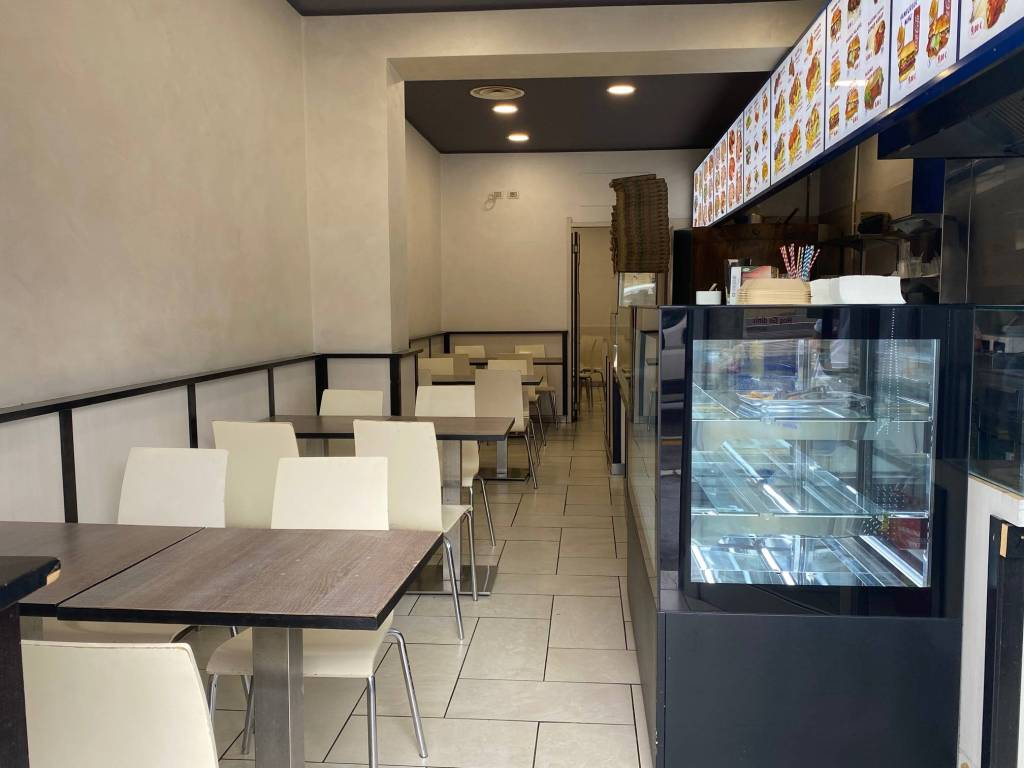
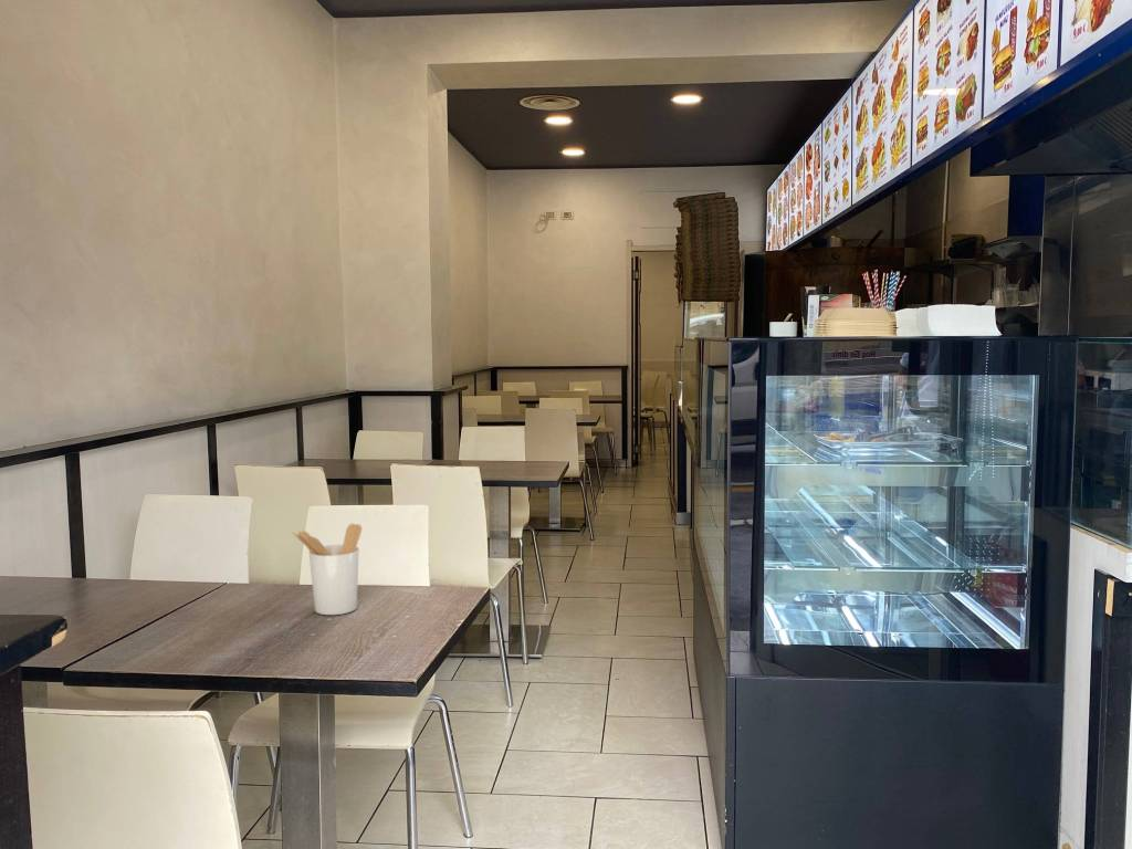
+ utensil holder [292,523,363,616]
